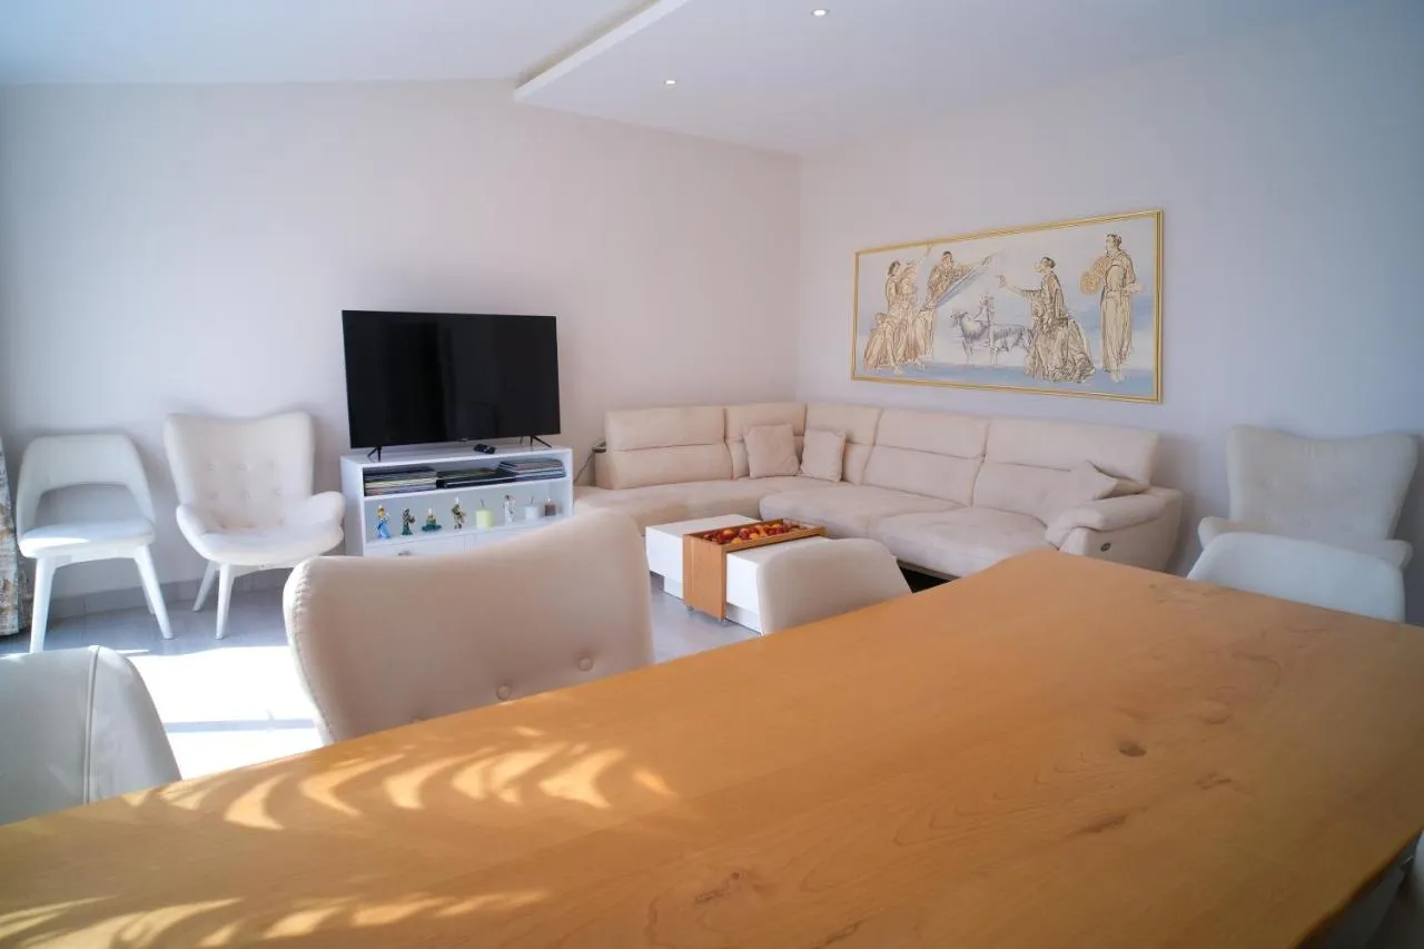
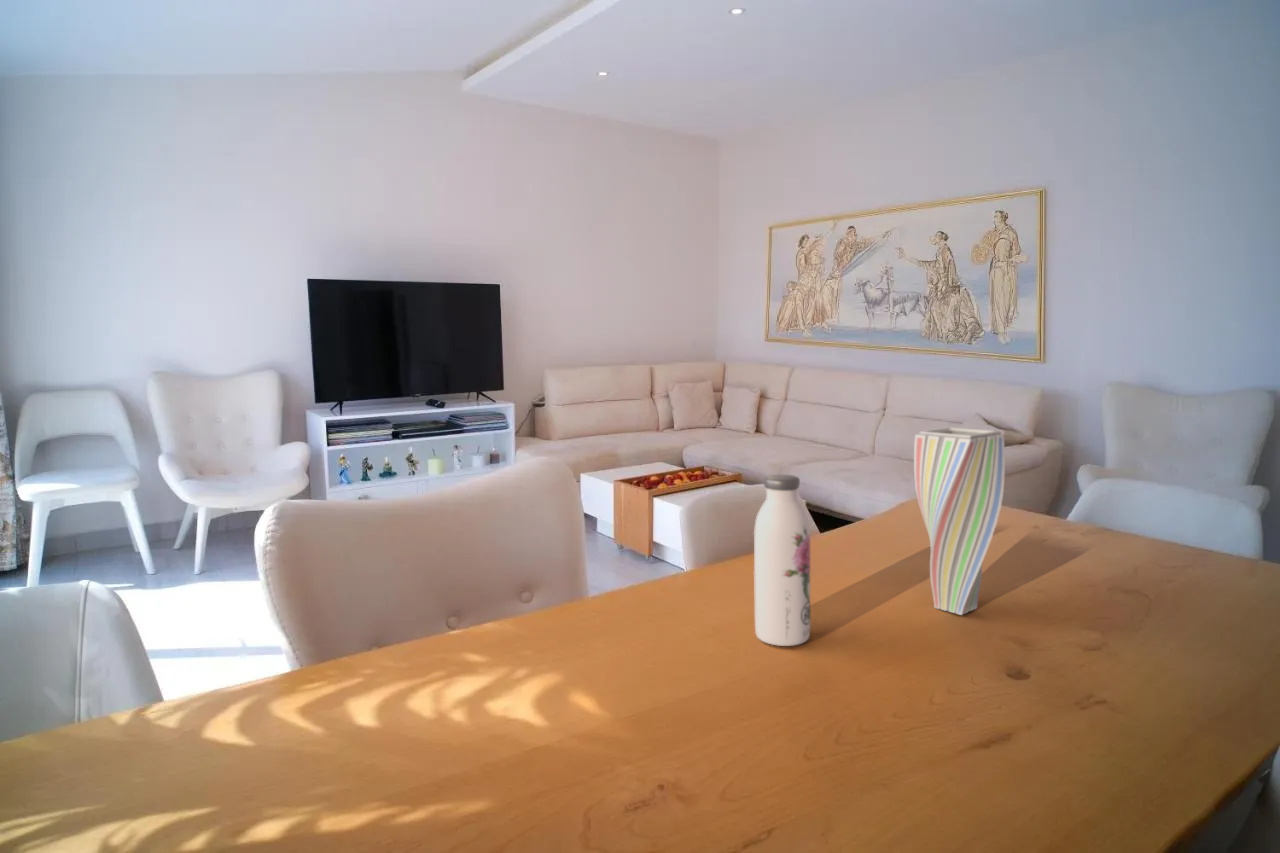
+ vase [913,426,1006,616]
+ water bottle [753,474,811,647]
